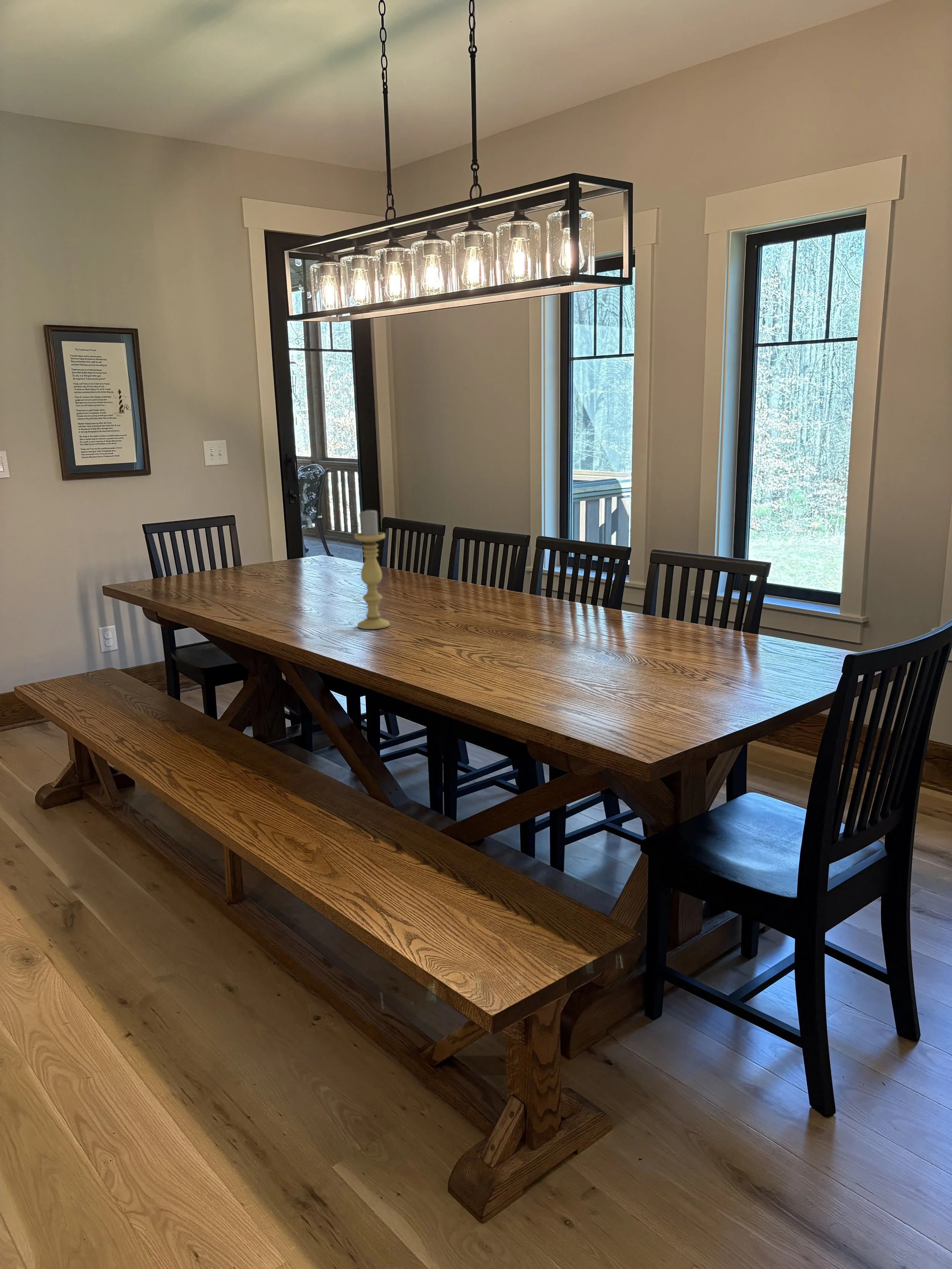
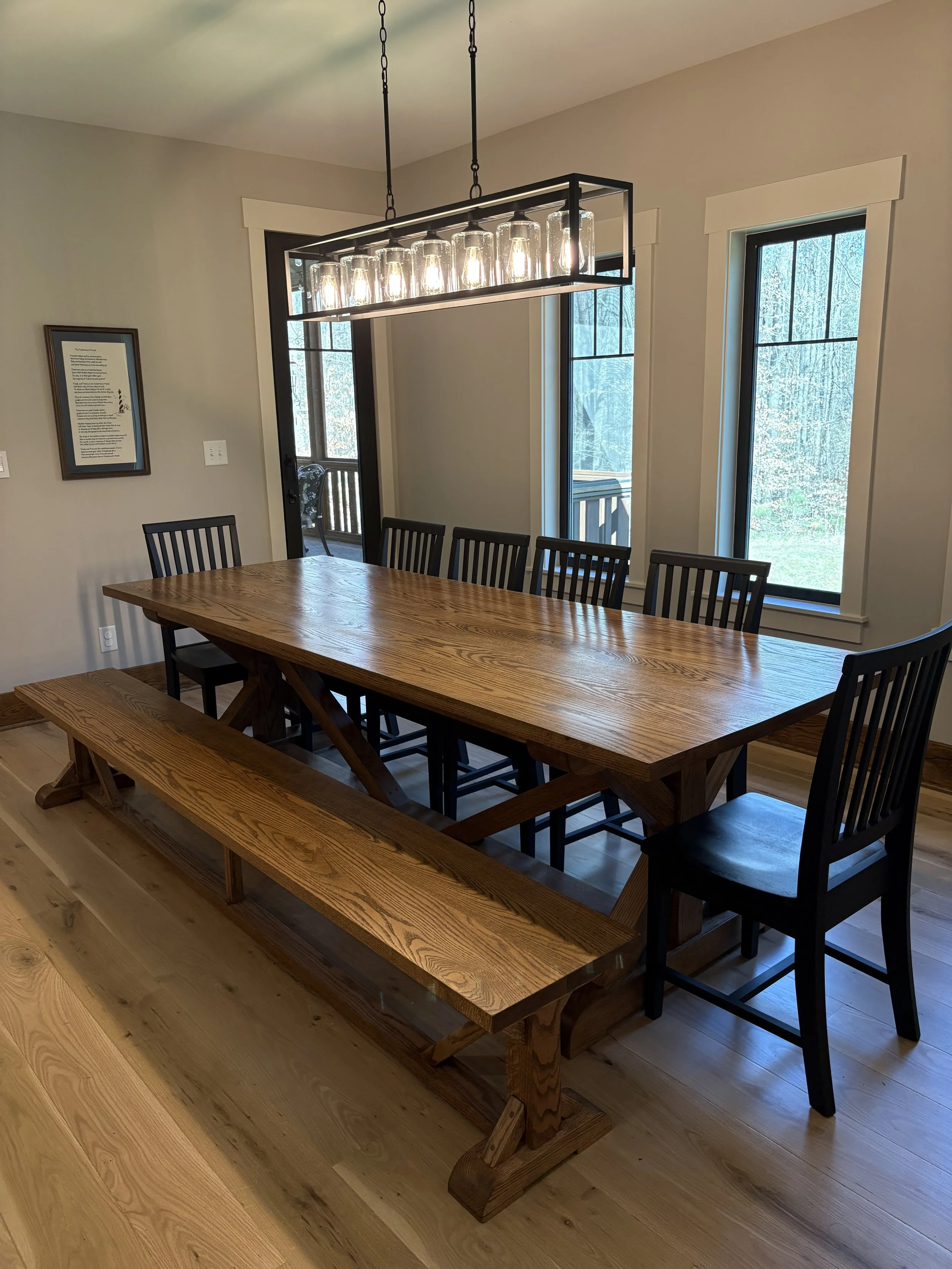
- candle holder [354,508,390,630]
